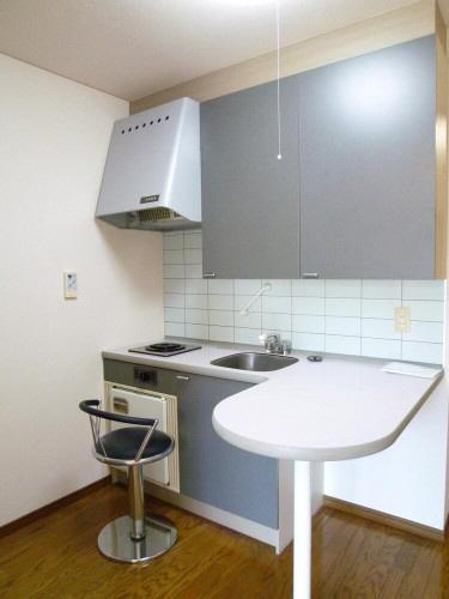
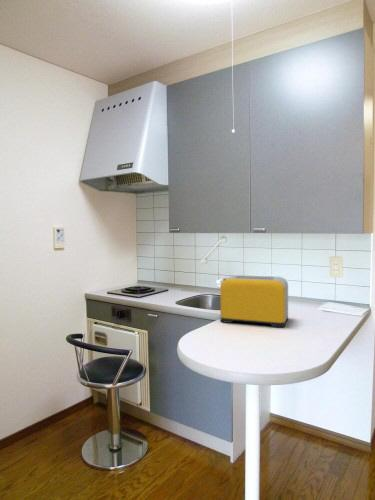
+ toaster [219,274,289,328]
